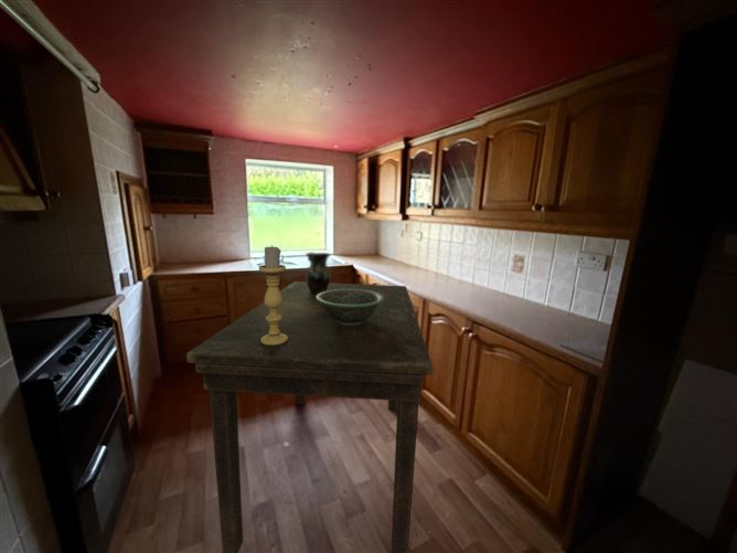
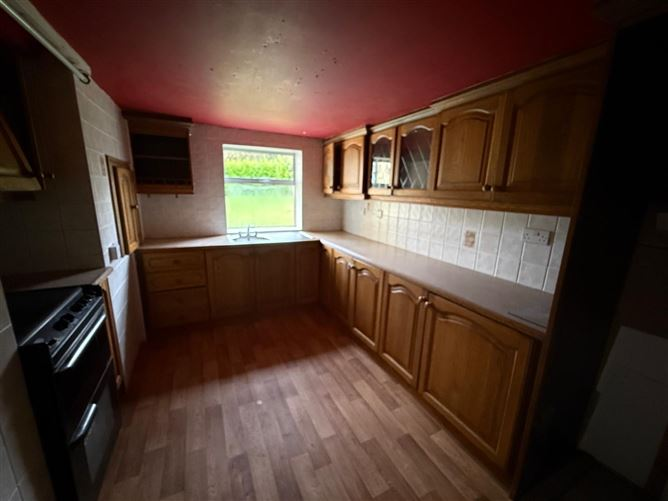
- candle holder [258,244,288,345]
- decorative bowl [316,289,385,326]
- vase [305,251,332,295]
- dining table [185,280,434,553]
